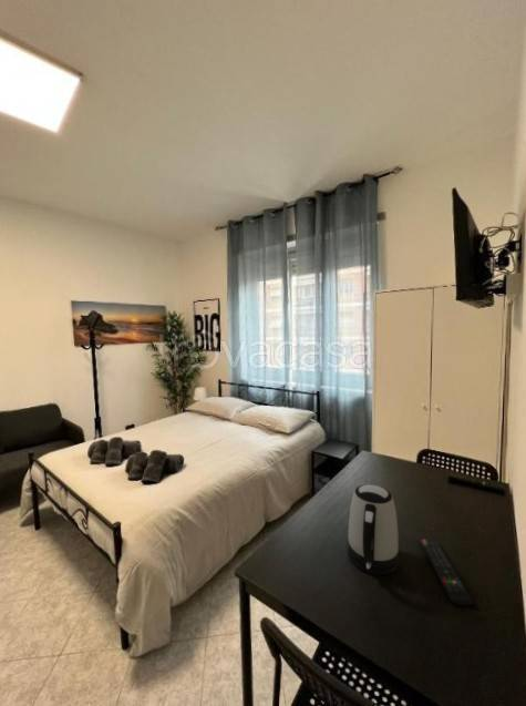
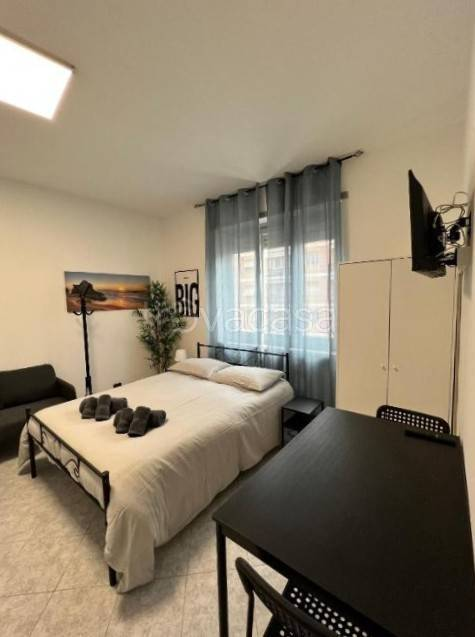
- remote control [419,536,475,606]
- kettle [347,483,400,576]
